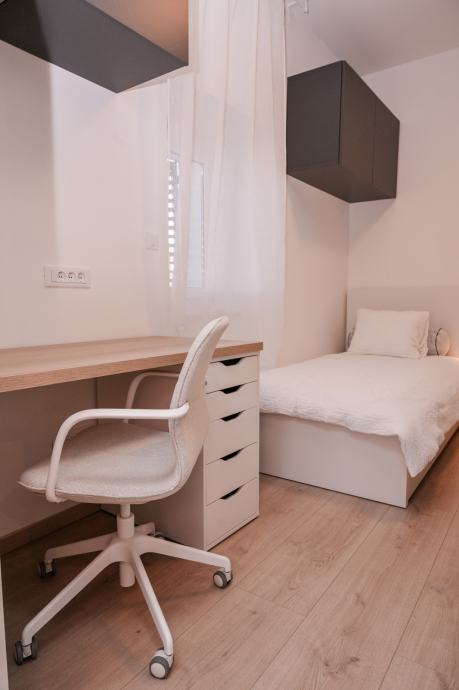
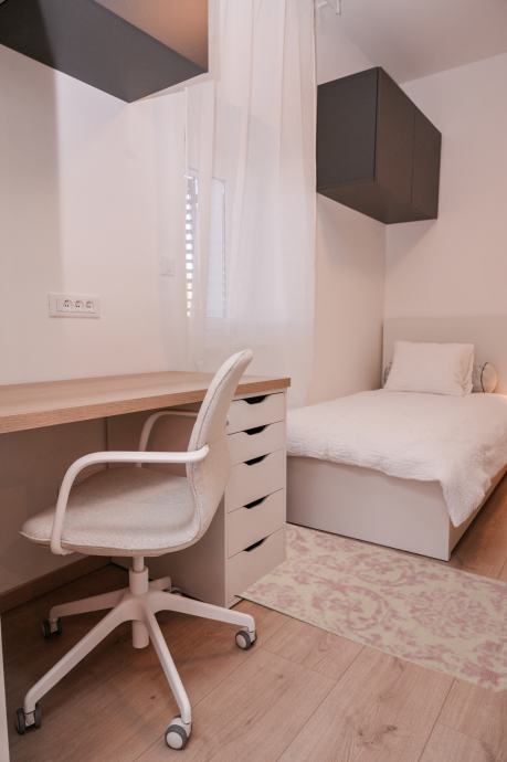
+ rug [236,522,507,694]
